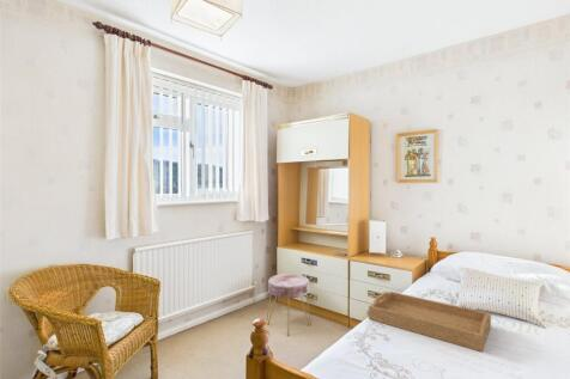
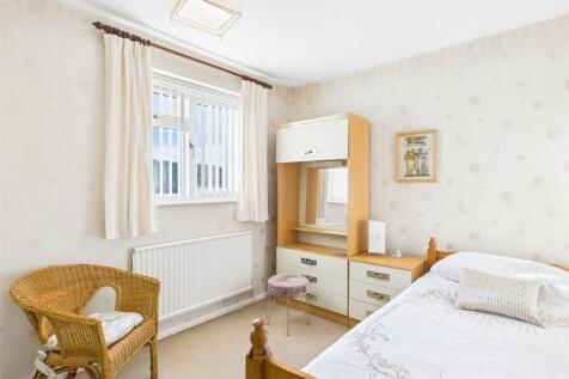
- serving tray [368,291,492,353]
